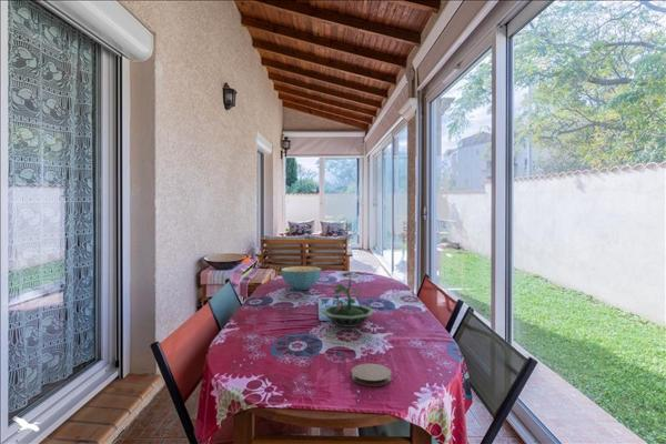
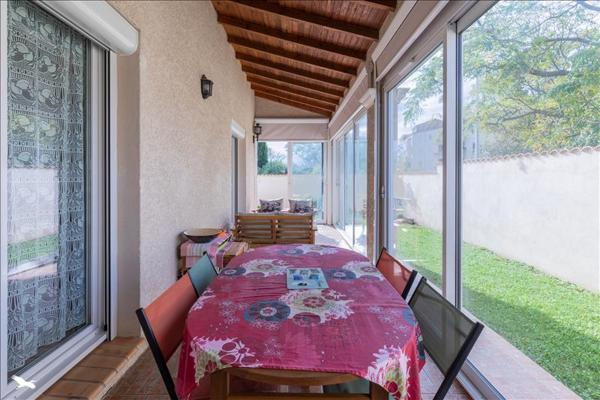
- cereal bowl [280,265,322,291]
- terrarium [320,271,376,329]
- coaster [351,363,393,387]
